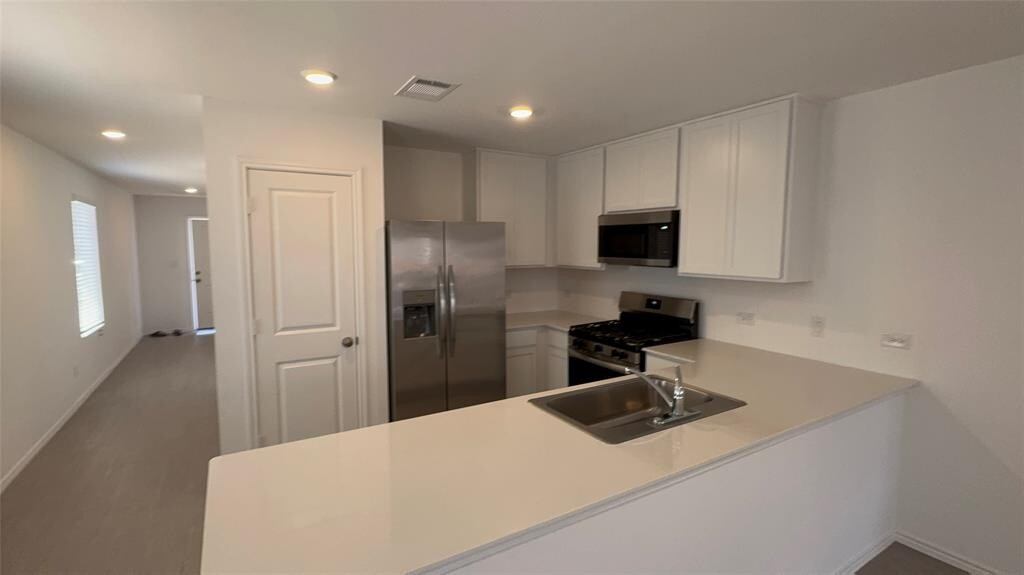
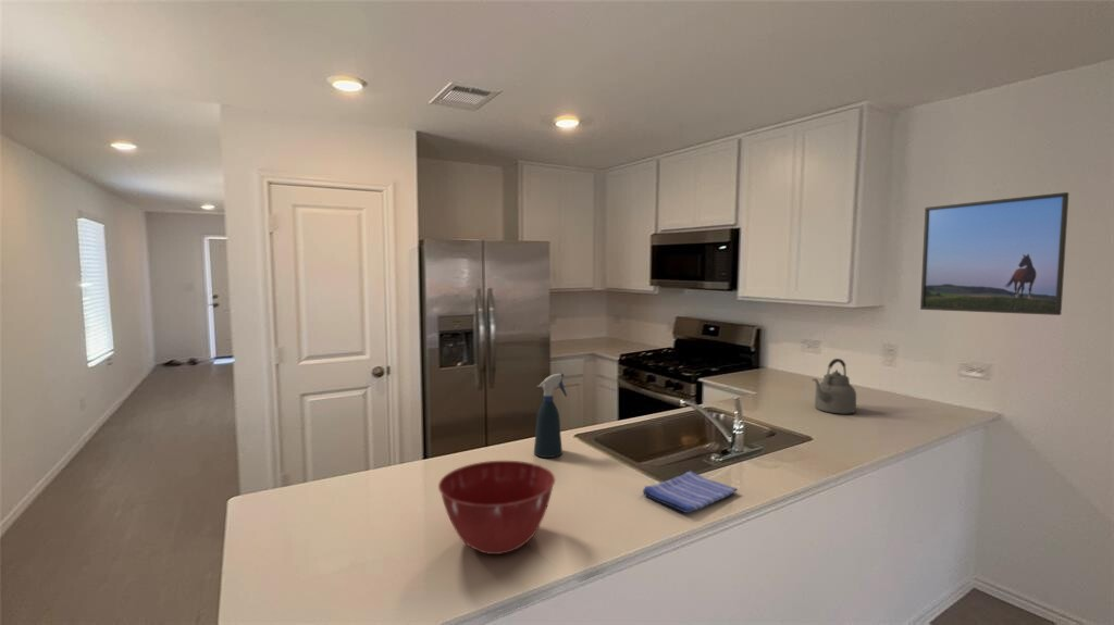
+ mixing bowl [437,460,556,555]
+ kettle [810,358,857,415]
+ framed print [919,191,1069,316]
+ dish towel [642,470,739,514]
+ spray bottle [533,373,568,459]
